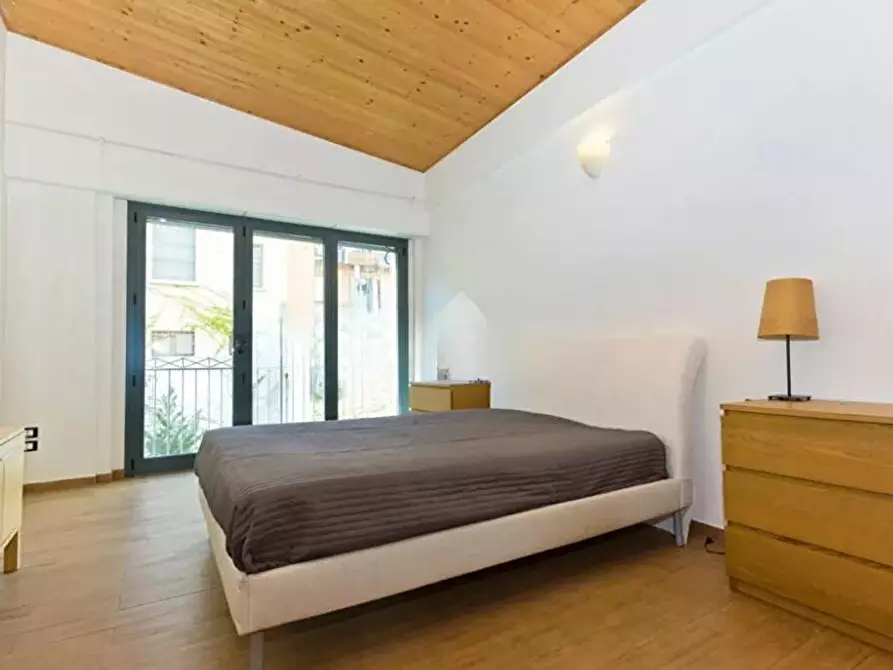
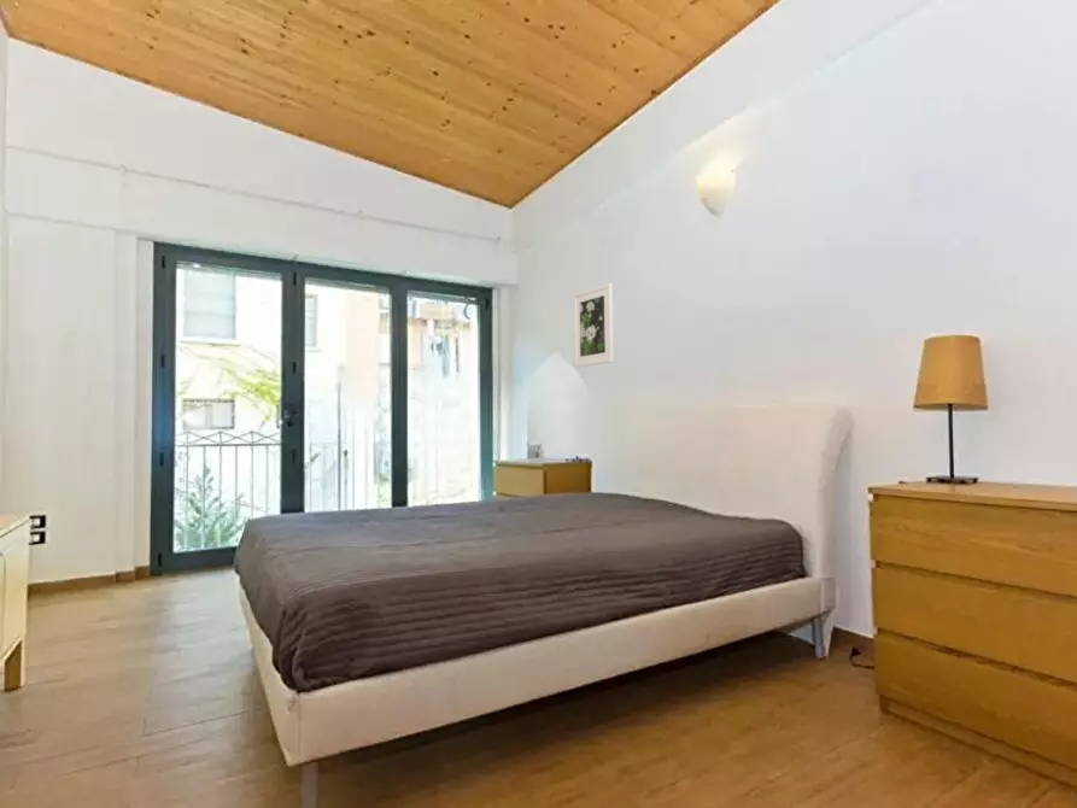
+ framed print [573,282,615,369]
